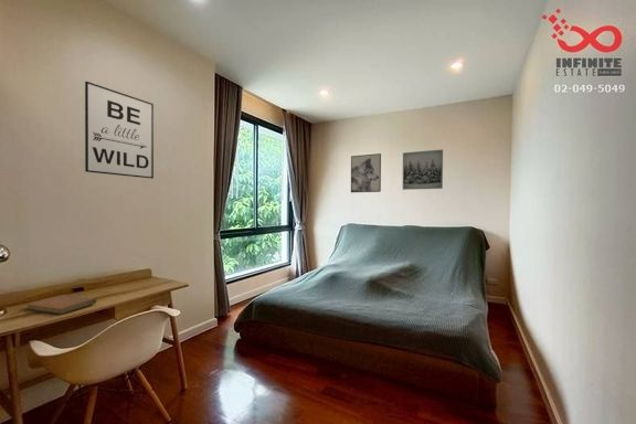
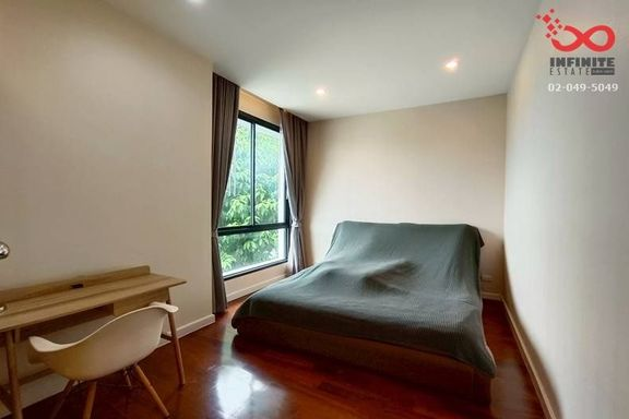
- notebook [25,294,97,315]
- wall art [402,148,444,191]
- wall art [84,81,155,180]
- wall art [350,152,382,193]
